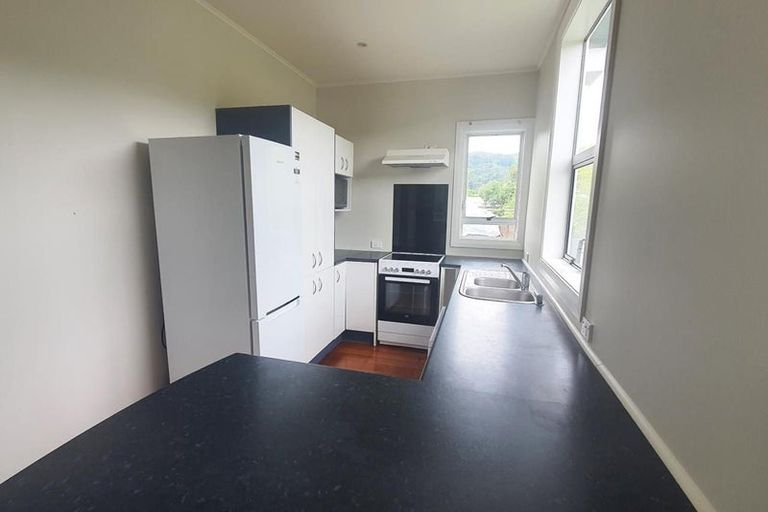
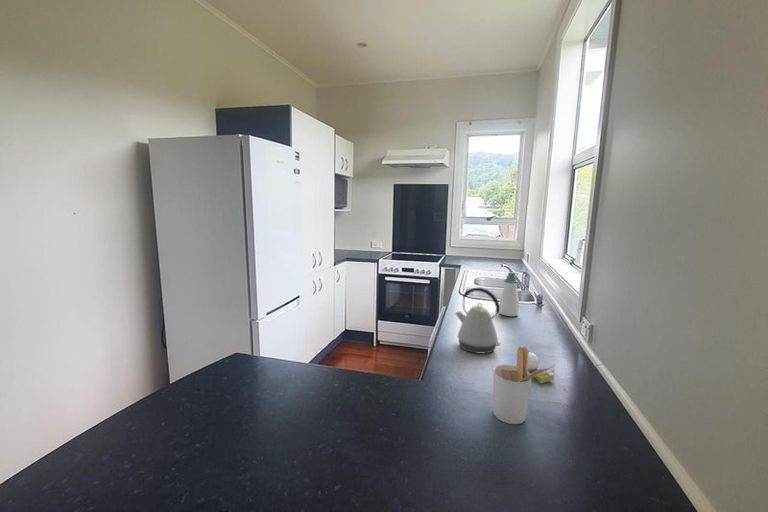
+ utensil holder [492,346,556,425]
+ kettle [454,287,502,354]
+ soap bottle [499,271,520,317]
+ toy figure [527,352,555,384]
